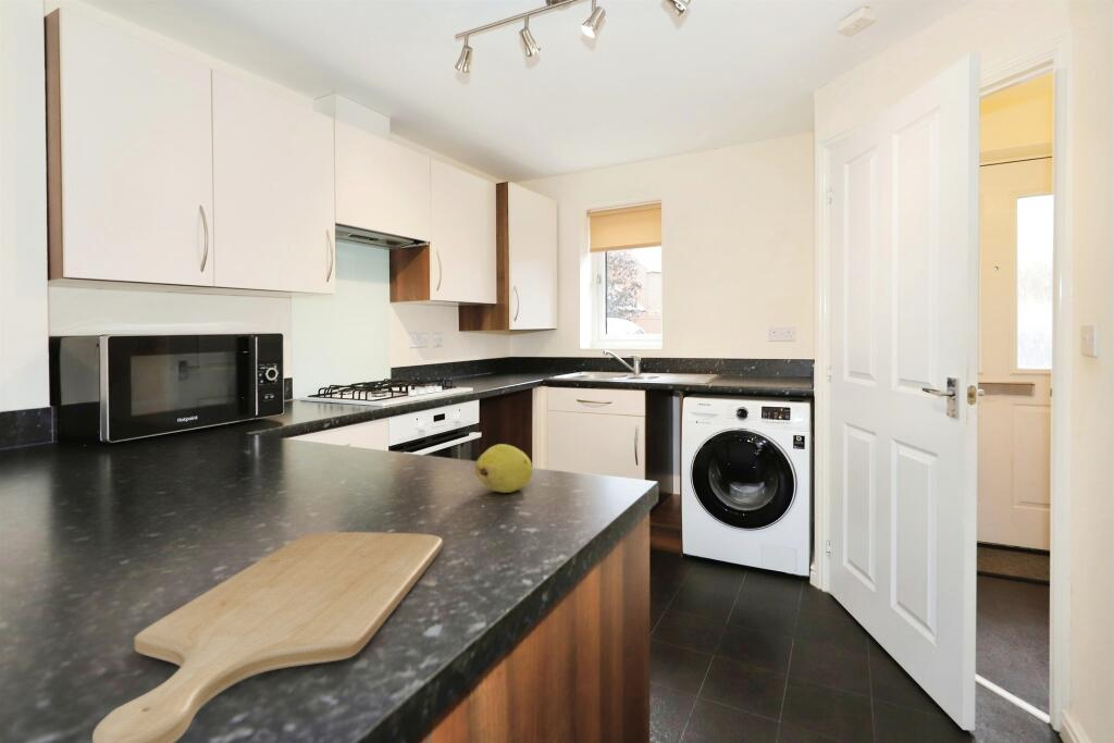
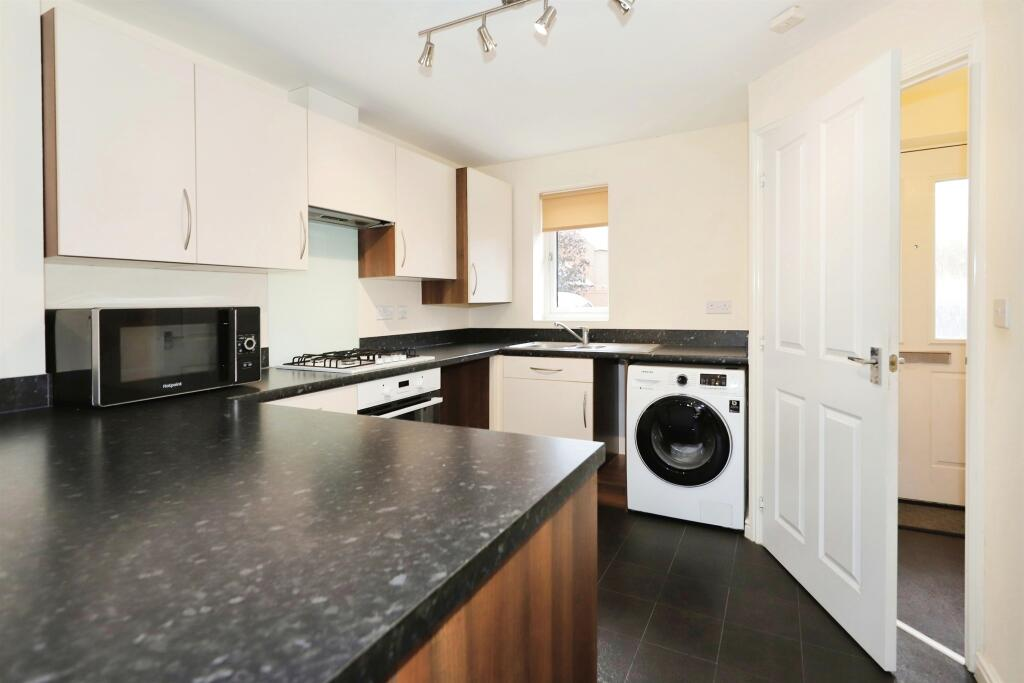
- chopping board [91,531,444,743]
- fruit [473,443,534,494]
